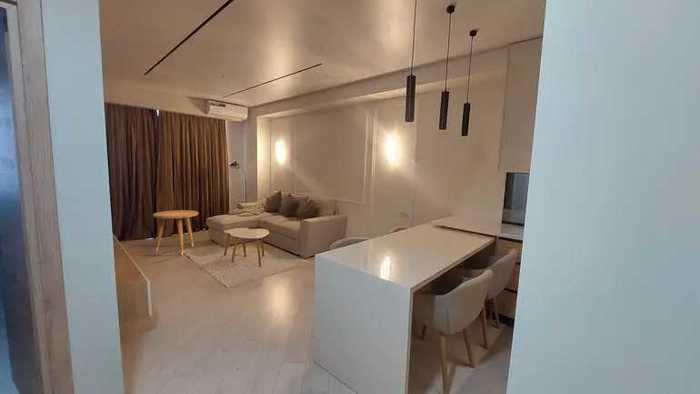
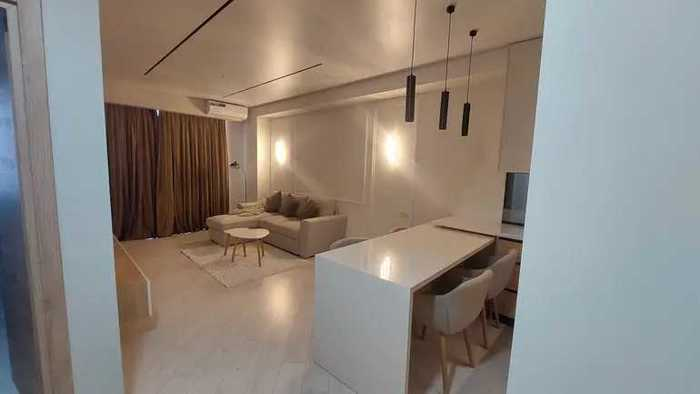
- side table [152,209,199,257]
